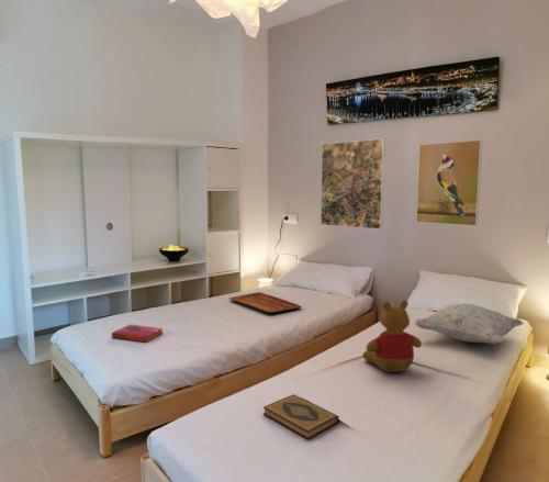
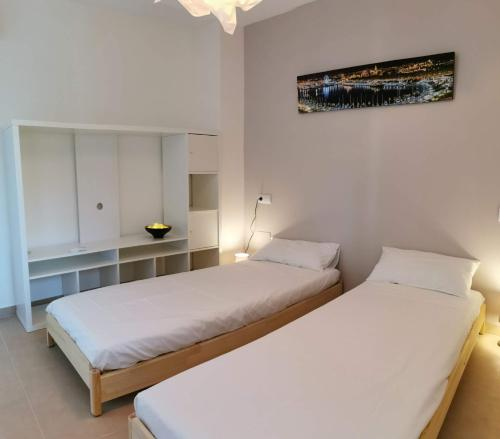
- decorative pillow [413,303,525,345]
- teddy bear [362,300,423,373]
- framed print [320,137,386,231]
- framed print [415,138,483,227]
- tray [228,291,303,314]
- hardback book [262,393,340,441]
- hardback book [111,323,164,344]
